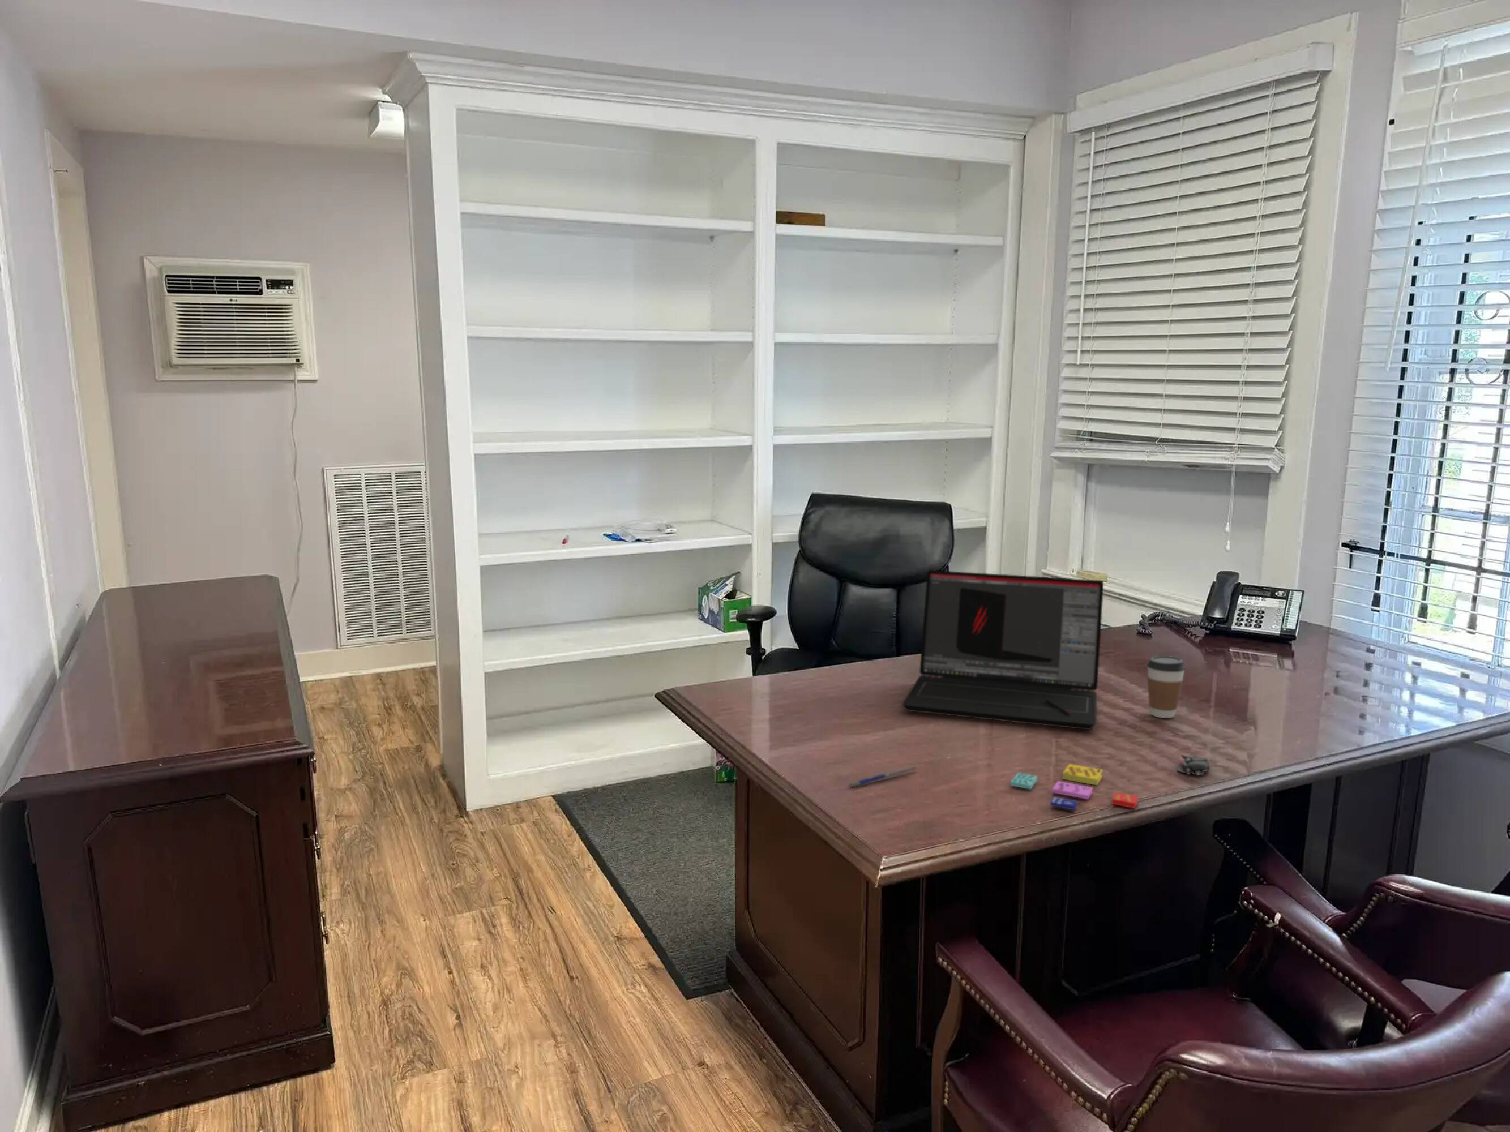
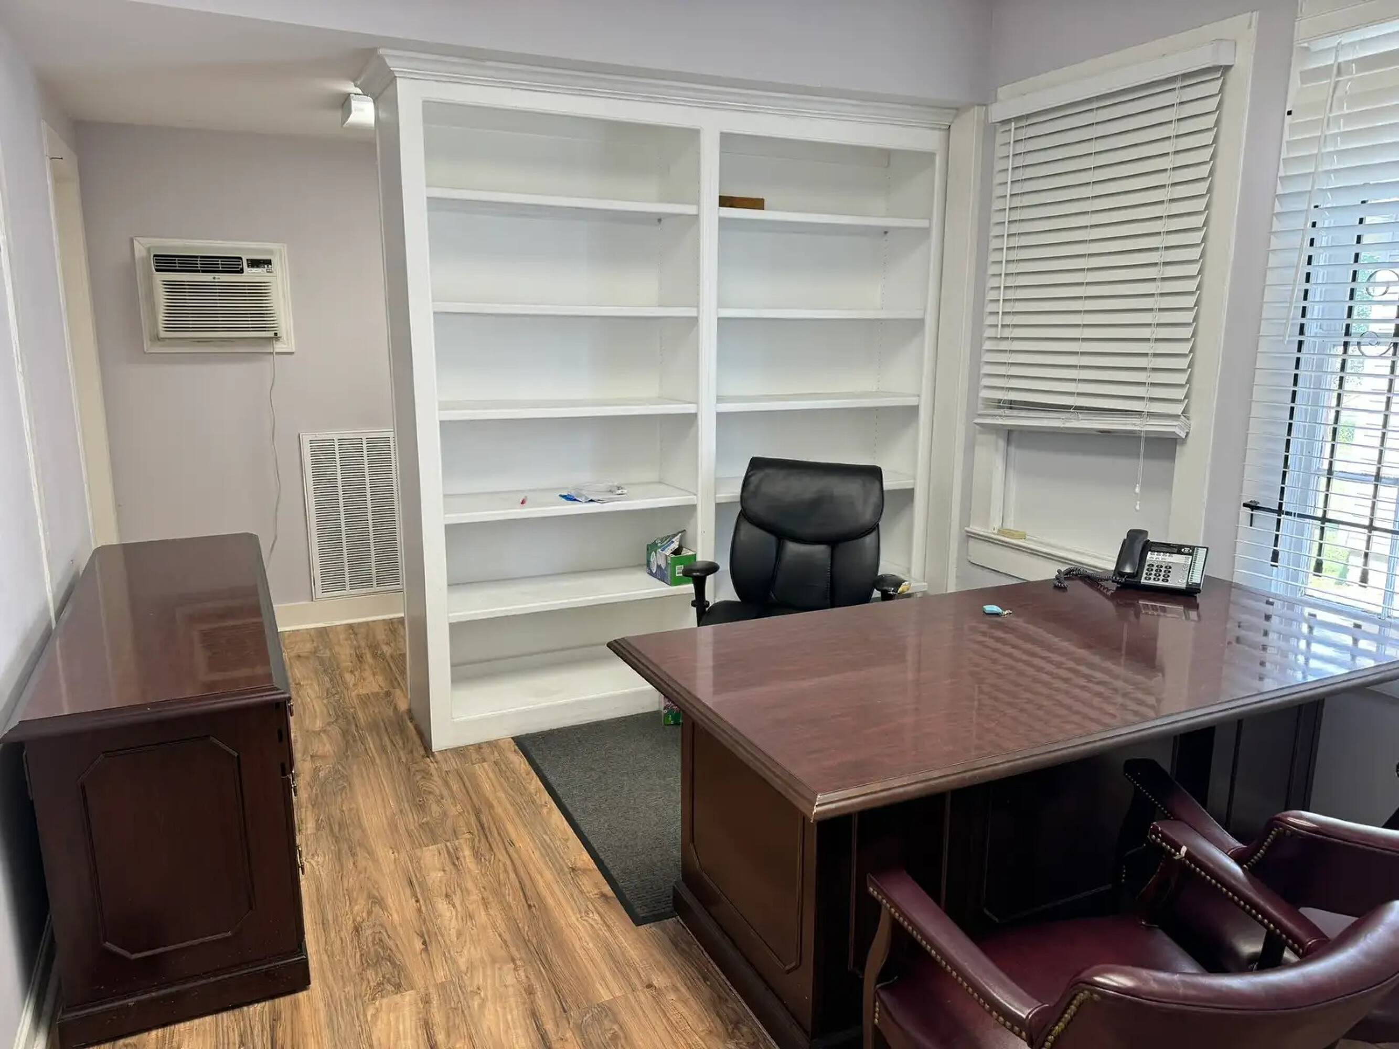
- pen [848,766,918,788]
- coffee cup [1146,655,1185,719]
- books [1011,763,1139,811]
- mouse [1177,754,1210,776]
- laptop [901,570,1105,730]
